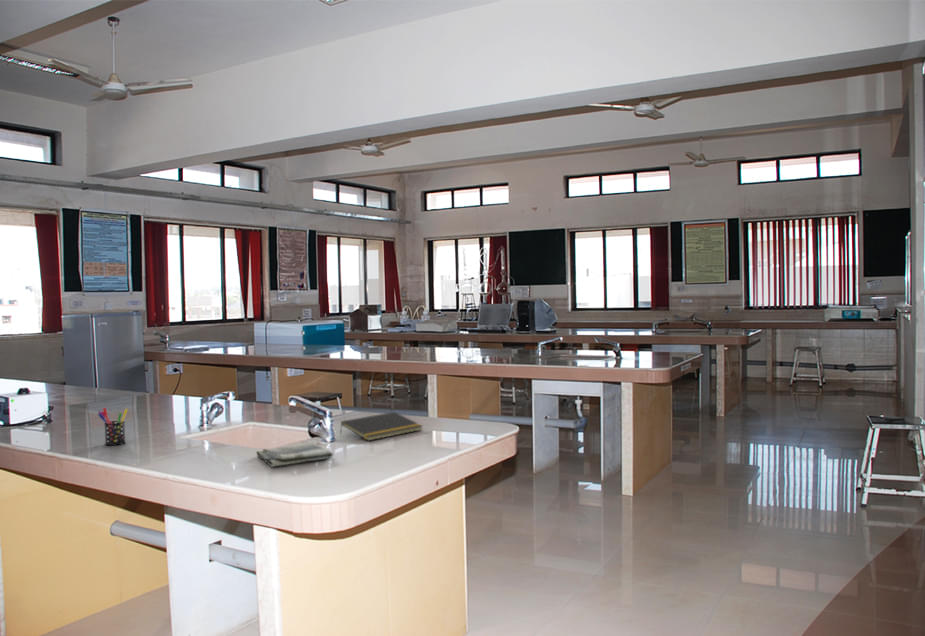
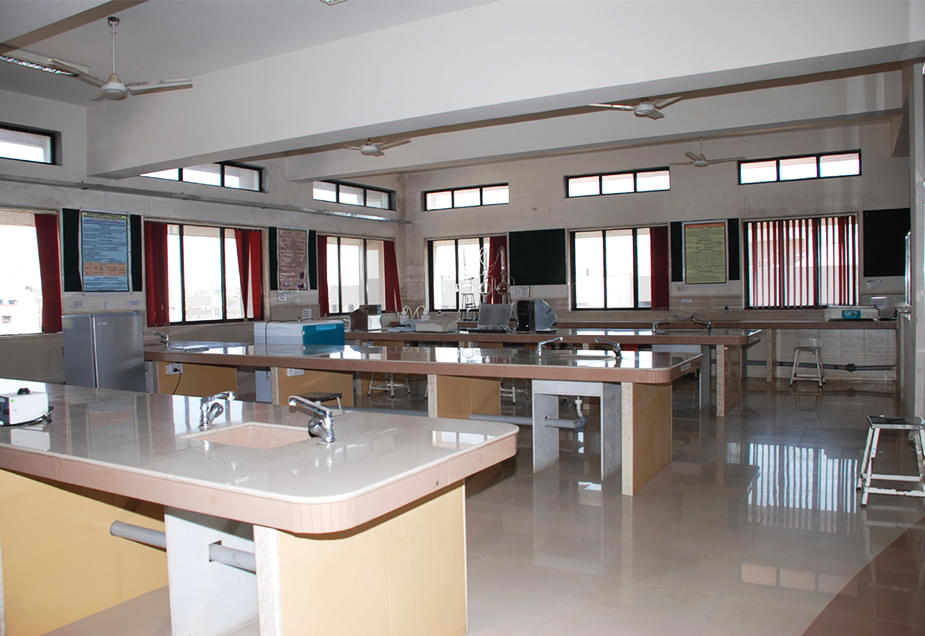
- pen holder [97,407,129,447]
- dish towel [255,442,334,468]
- notepad [339,411,424,442]
